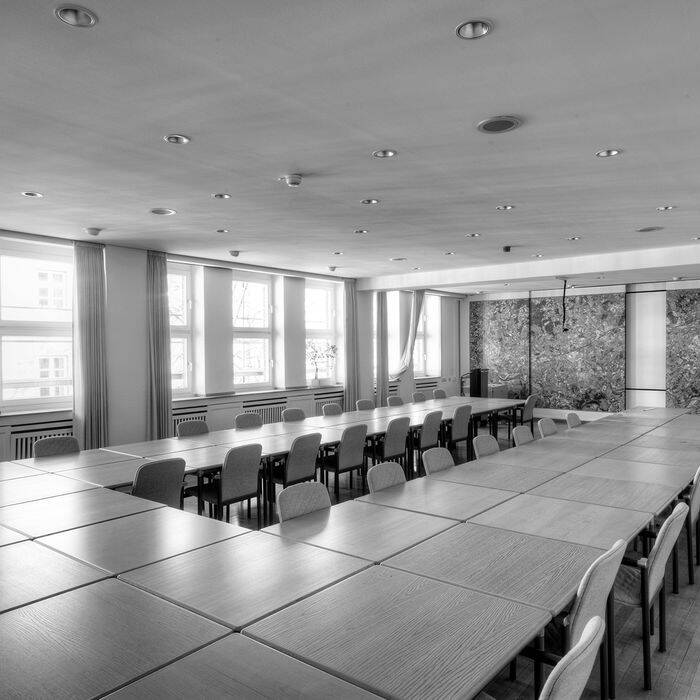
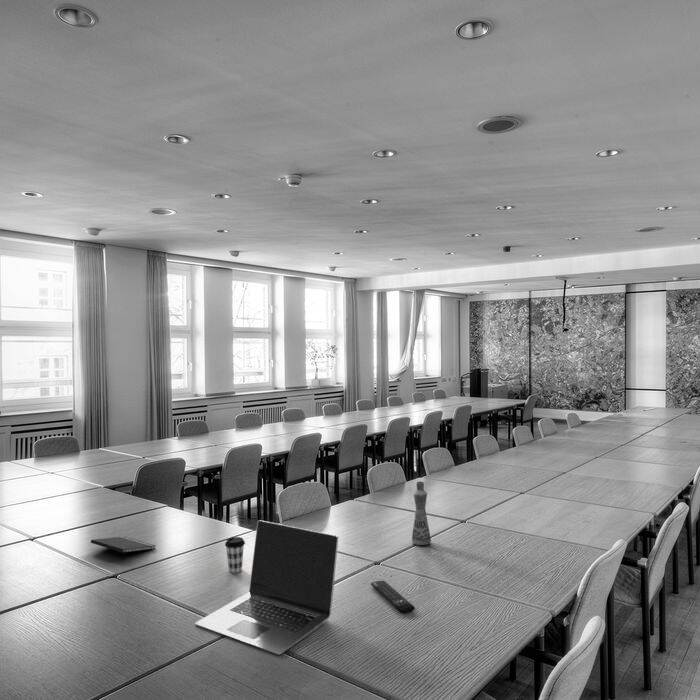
+ notepad [90,536,157,561]
+ remote control [370,580,416,614]
+ coffee cup [224,536,246,574]
+ laptop [194,519,339,656]
+ bottle [411,480,432,546]
